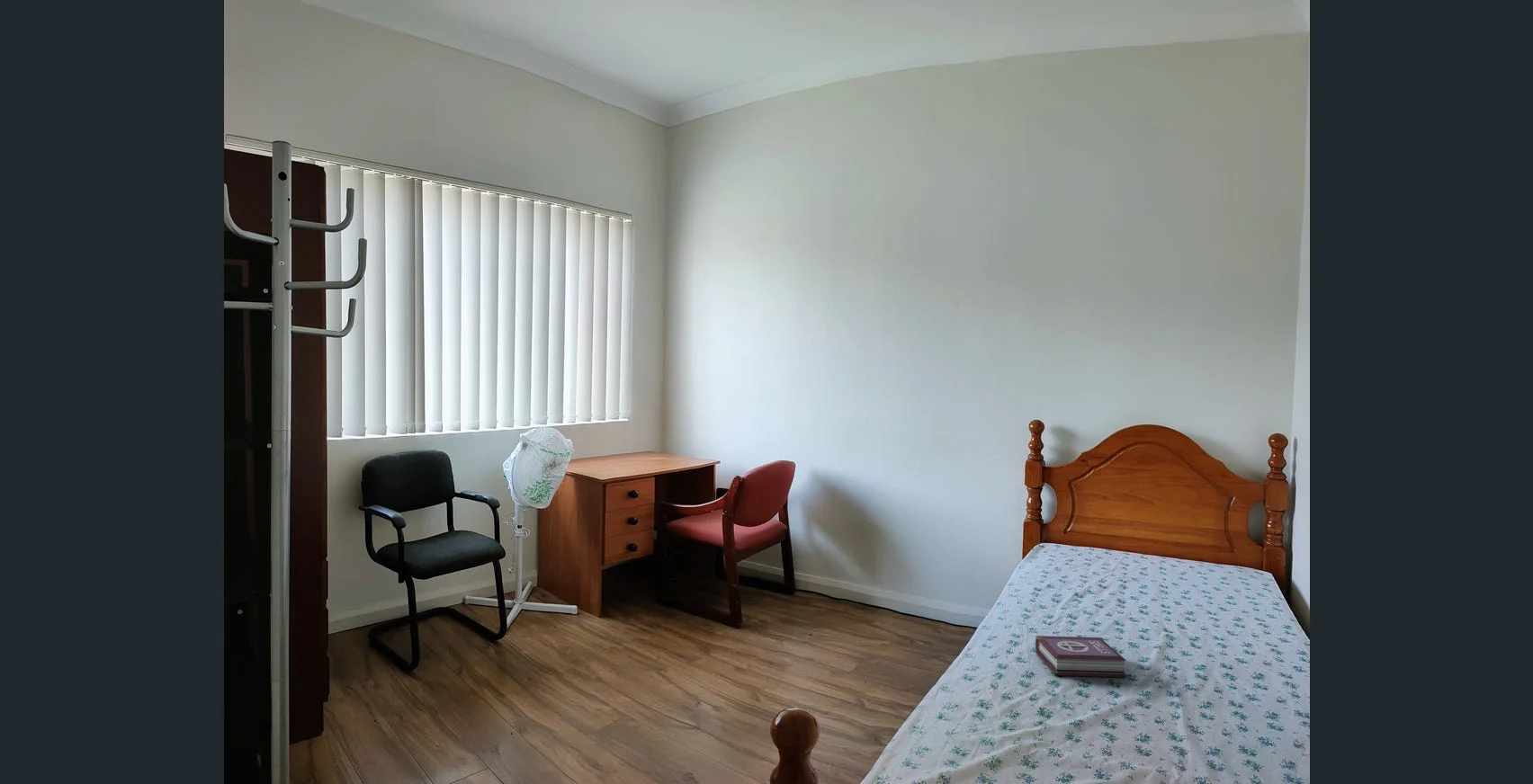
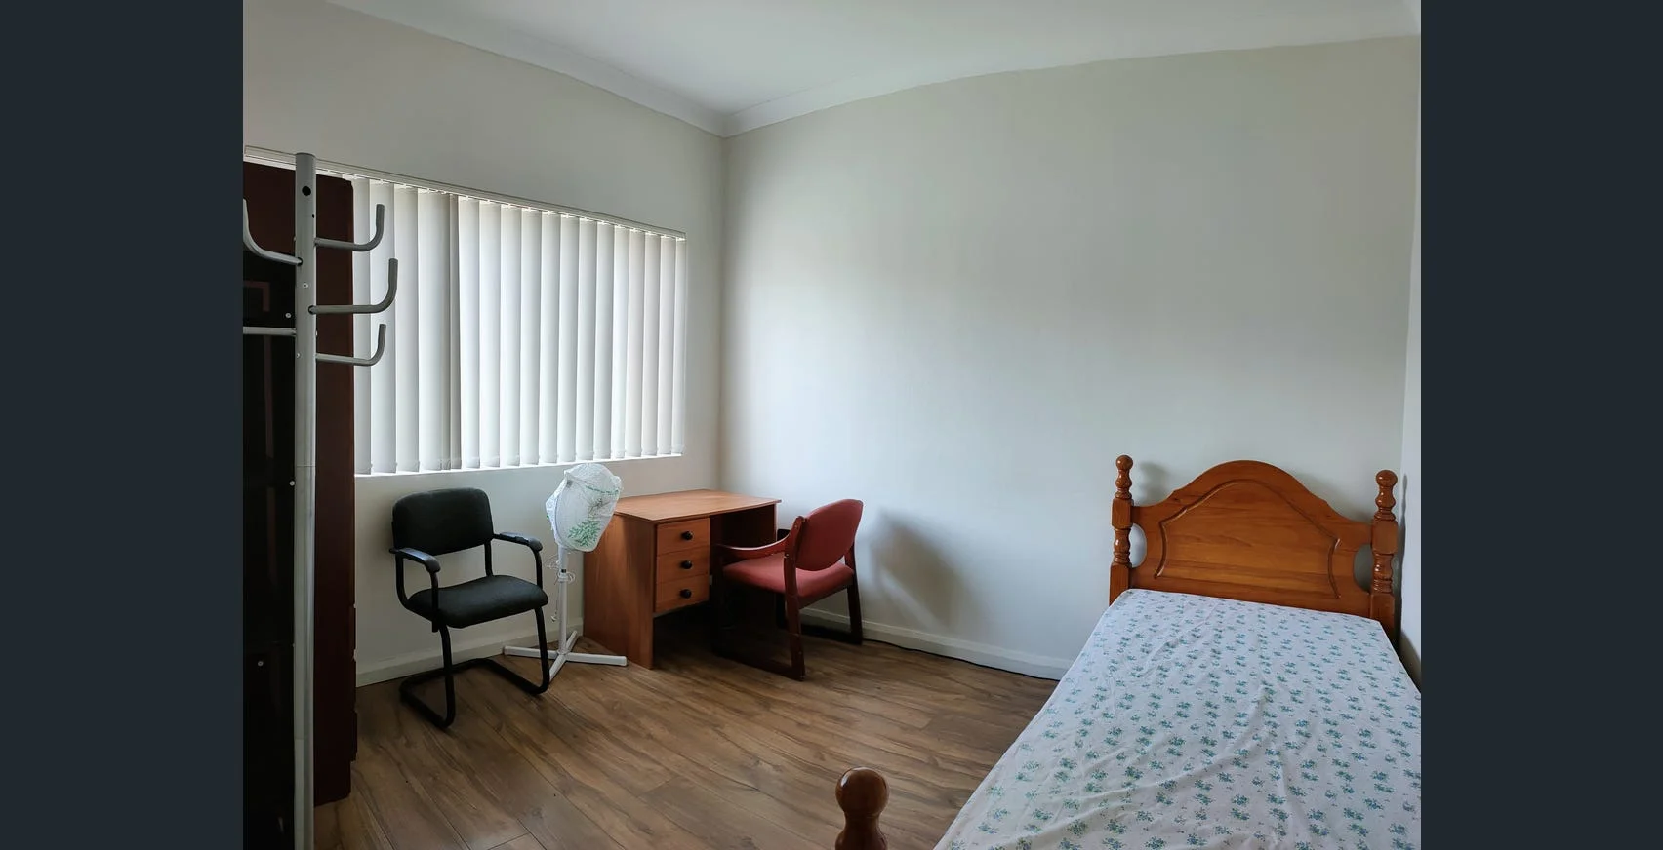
- book [1035,635,1127,678]
